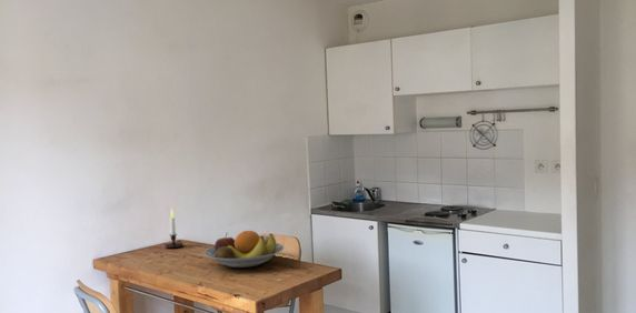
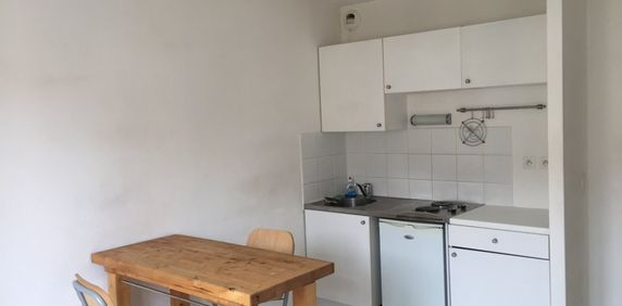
- candle [163,208,185,249]
- fruit bowl [203,230,285,269]
